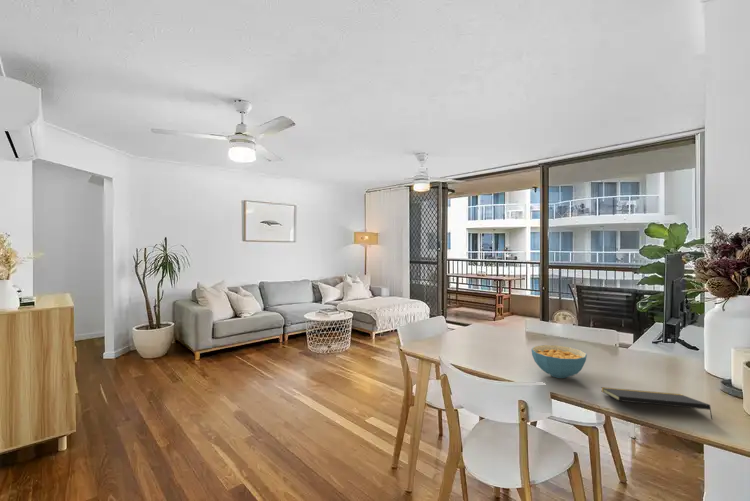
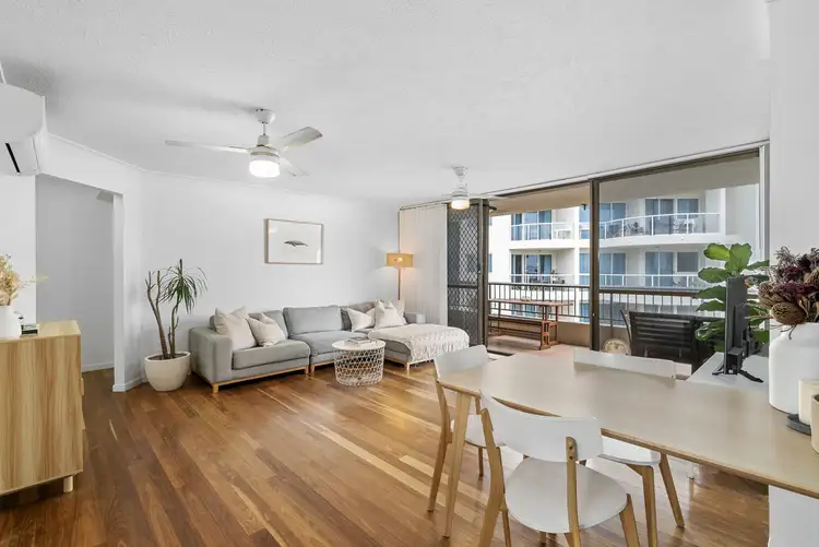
- notepad [600,386,713,420]
- cereal bowl [530,344,588,379]
